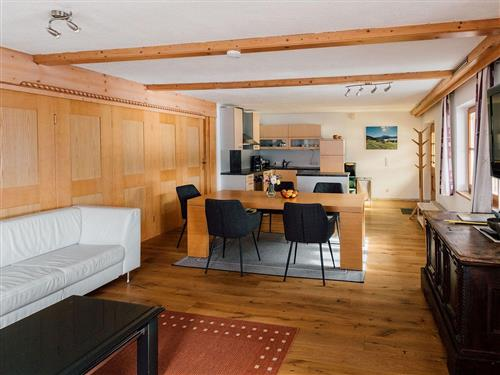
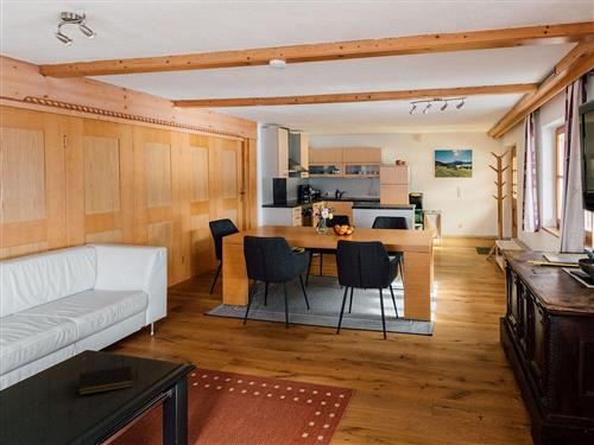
+ notepad [77,365,134,396]
